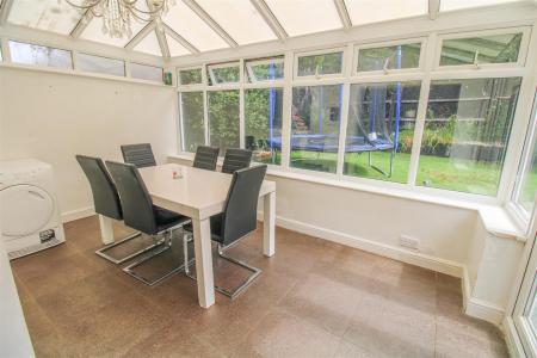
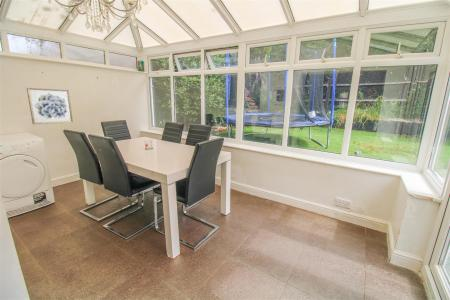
+ wall art [26,87,74,125]
